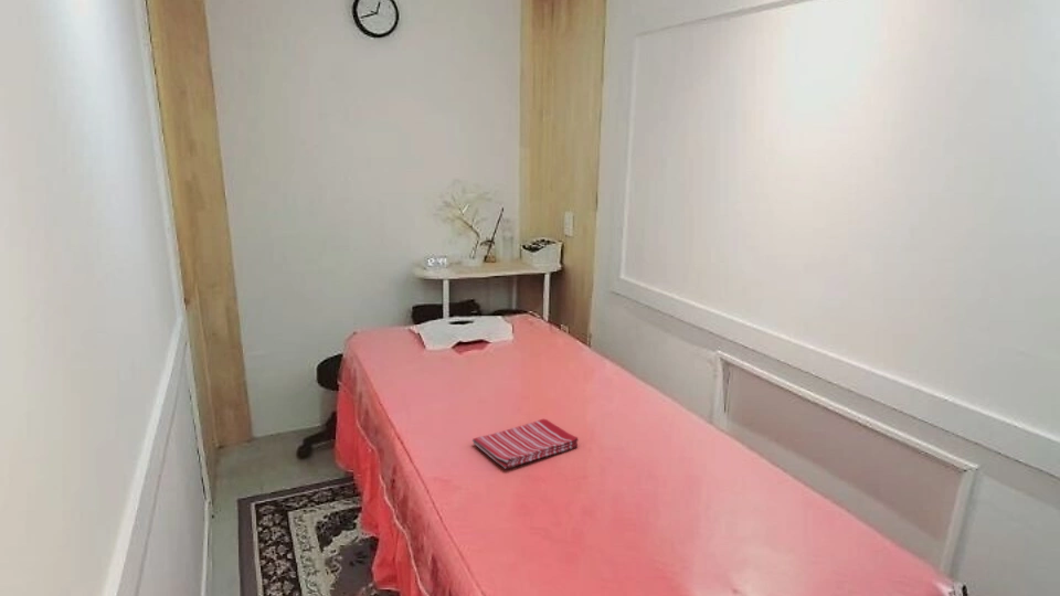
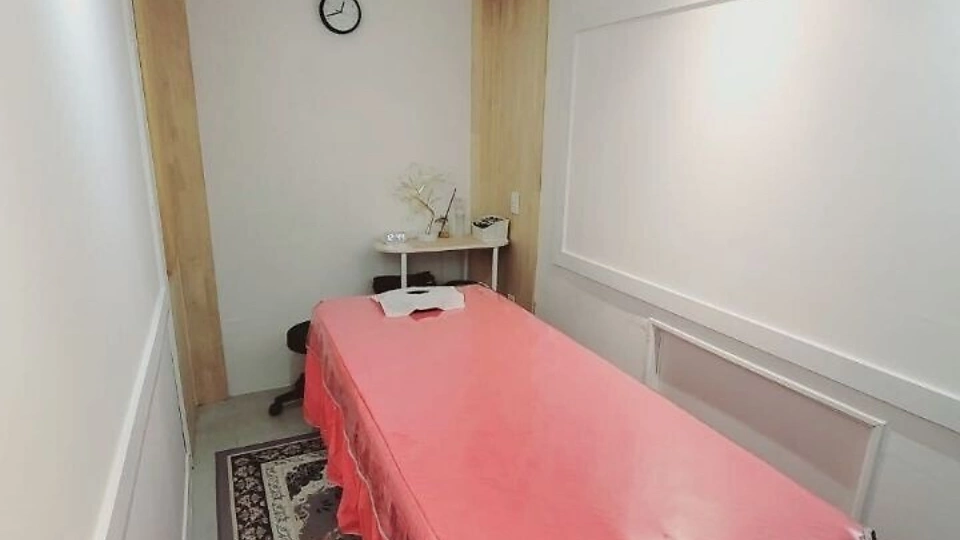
- dish towel [471,418,580,470]
